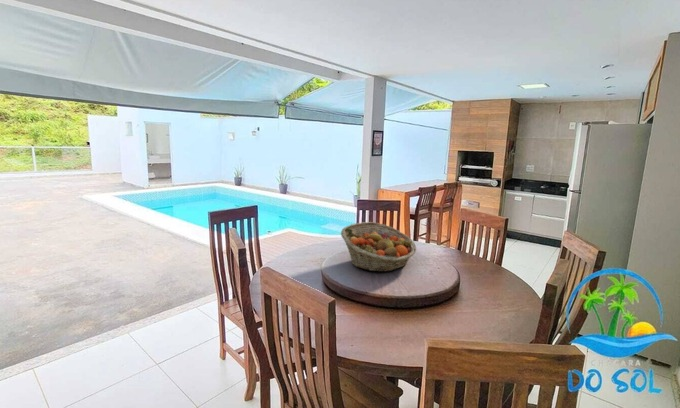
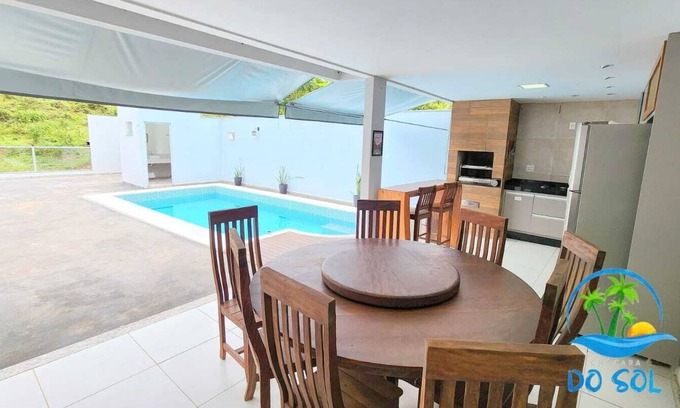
- fruit basket [340,221,417,273]
